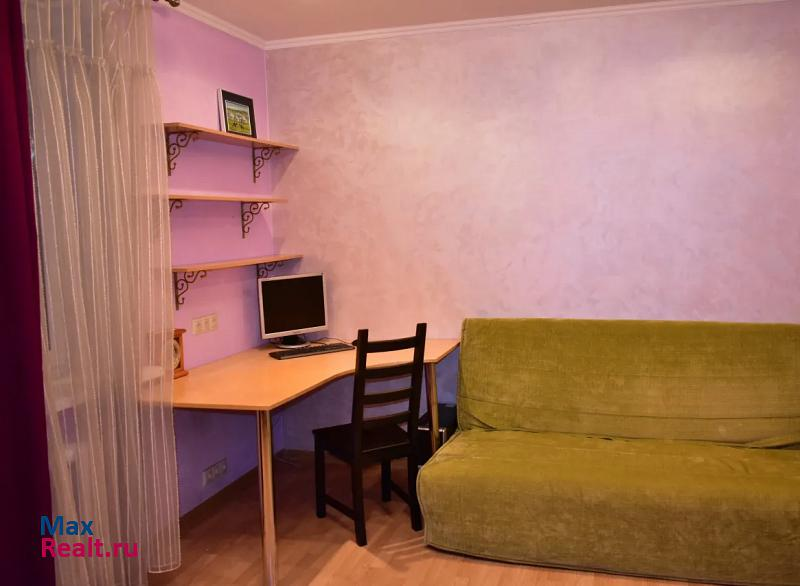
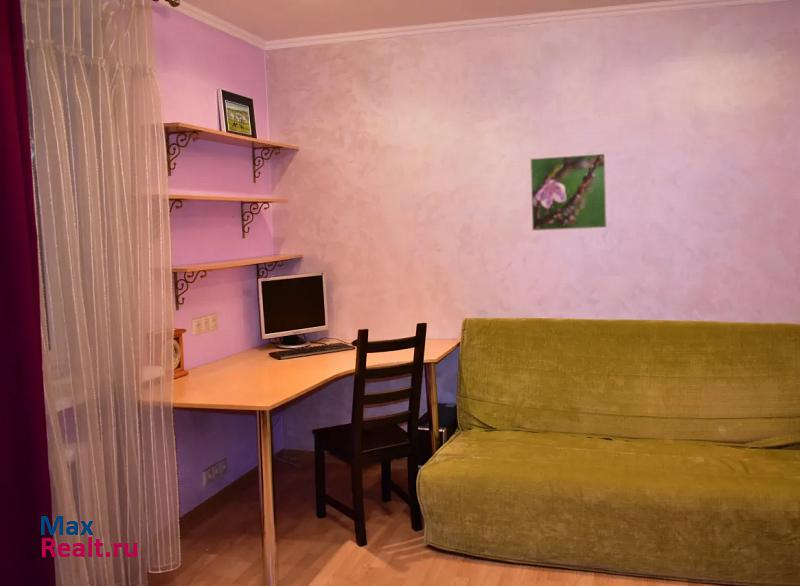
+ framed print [529,152,608,232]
